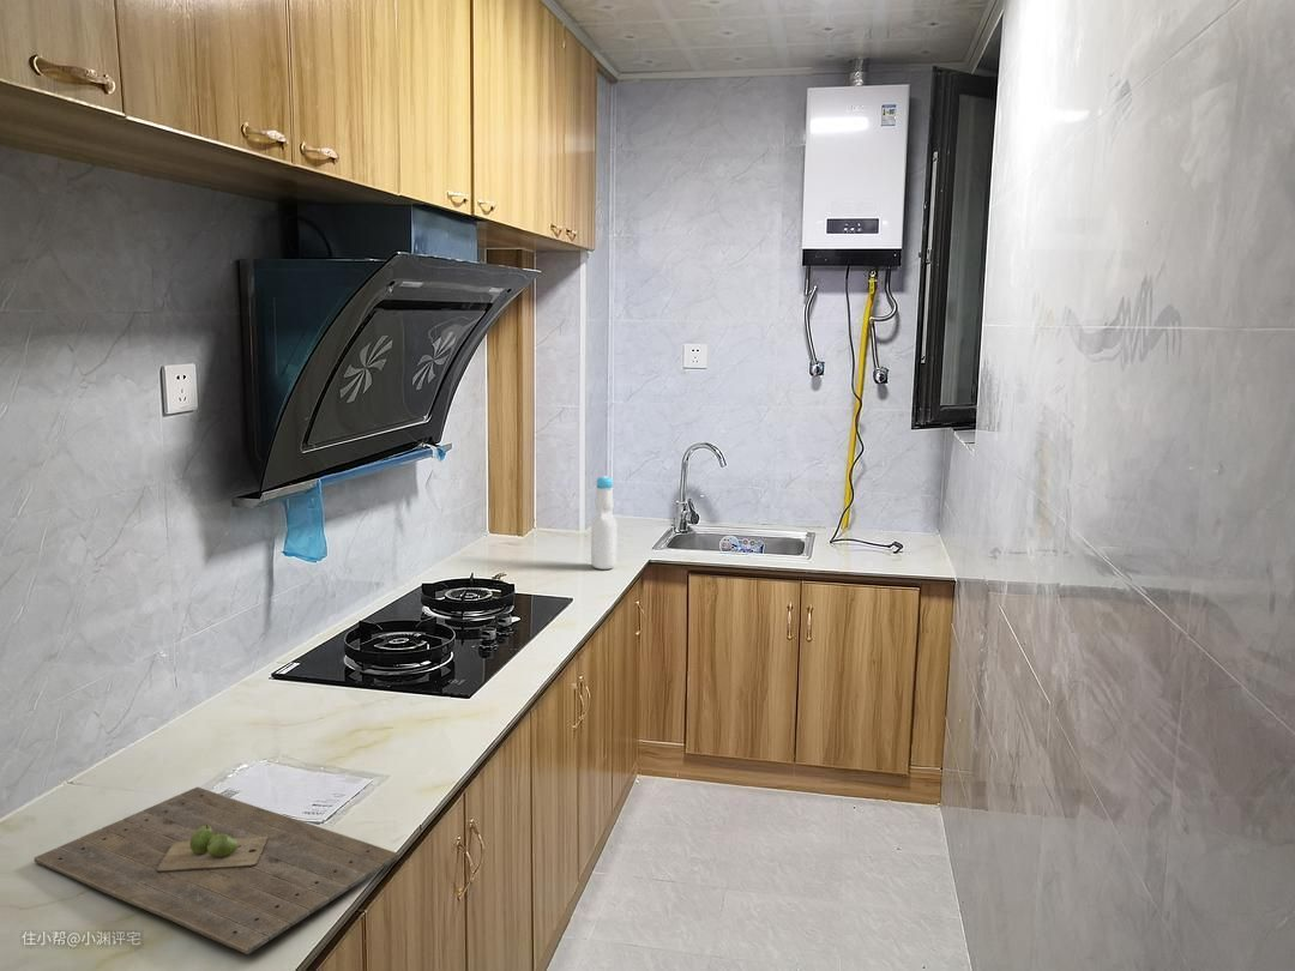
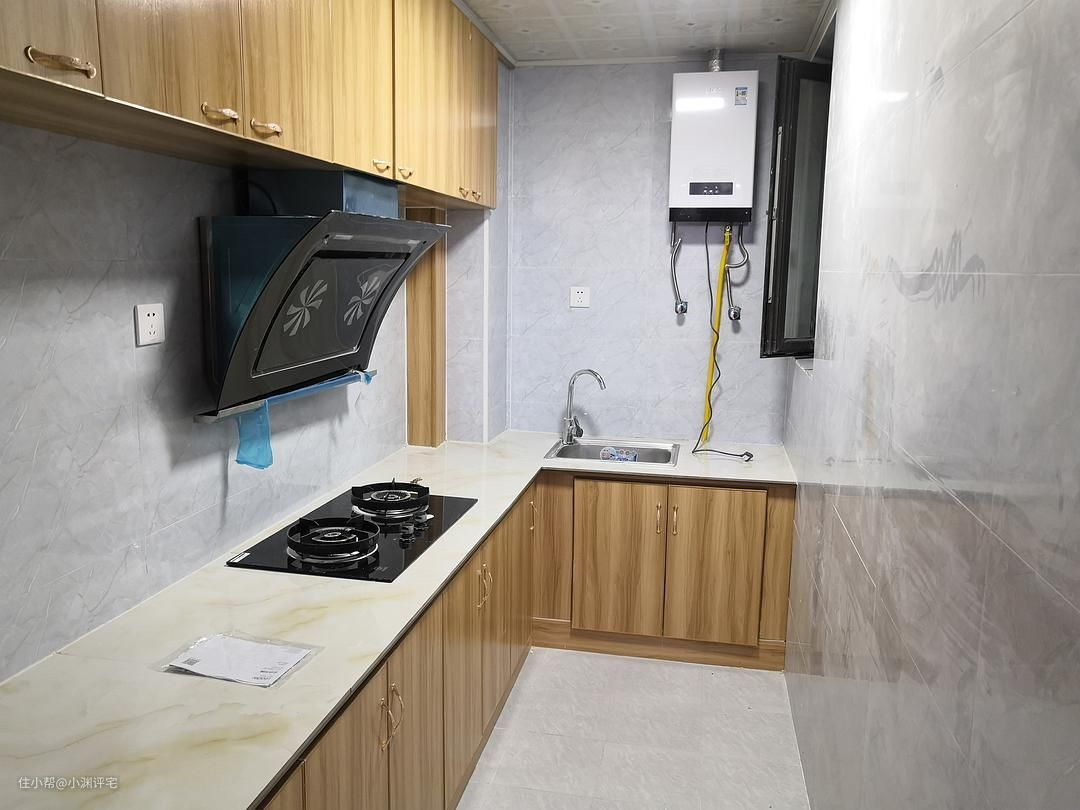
- bottle [590,475,618,571]
- cutting board [34,786,400,955]
